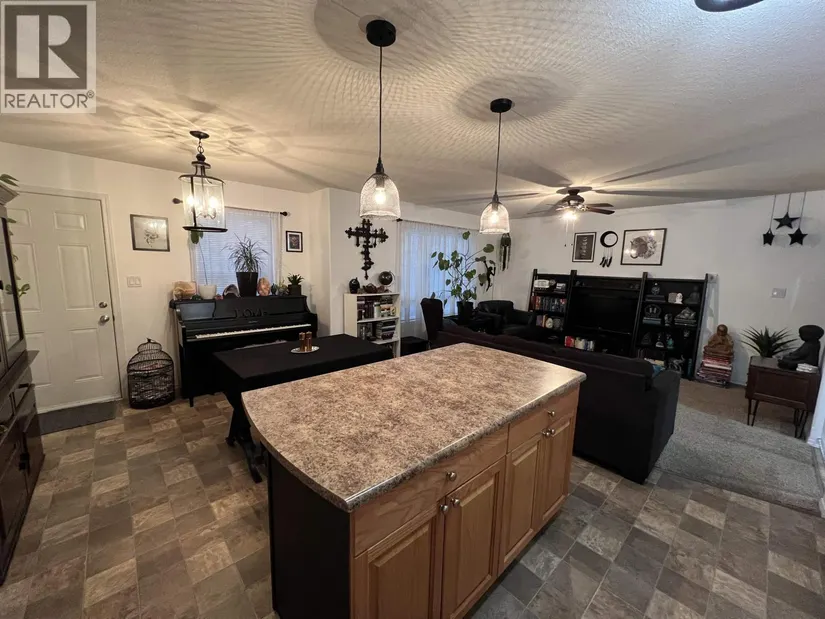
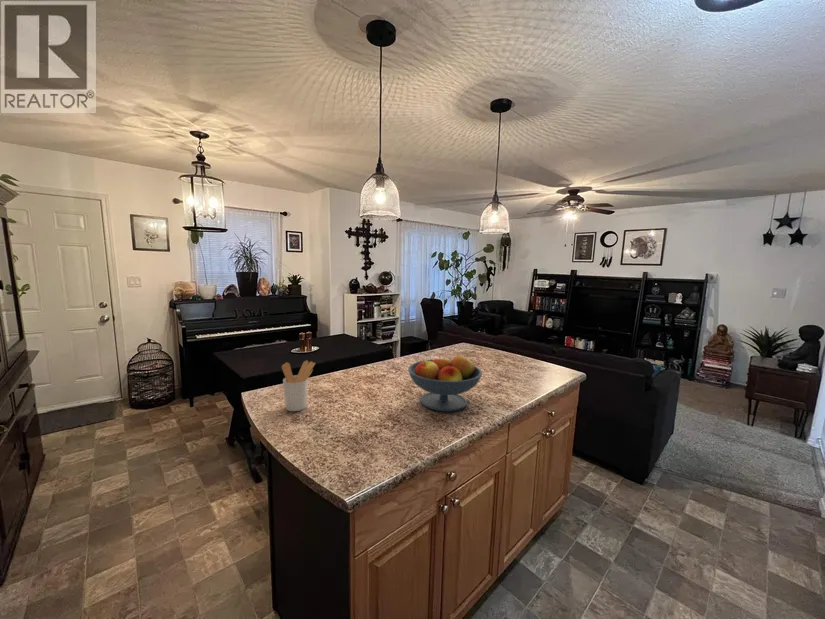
+ utensil holder [281,360,316,412]
+ fruit bowl [407,354,483,413]
